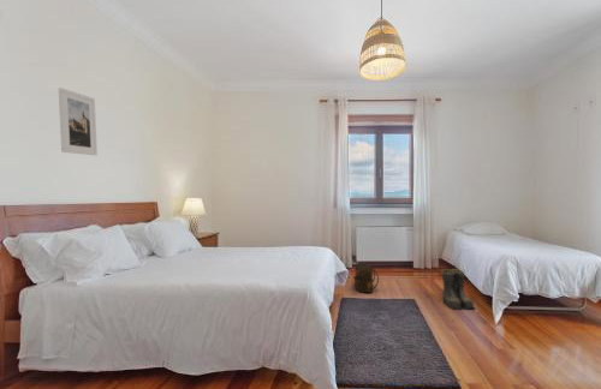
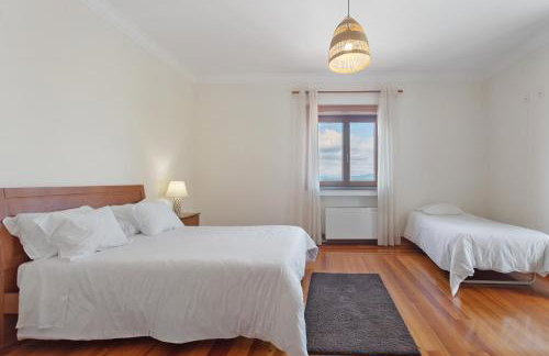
- boots [440,268,476,311]
- backpack [352,263,380,294]
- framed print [58,86,99,156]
